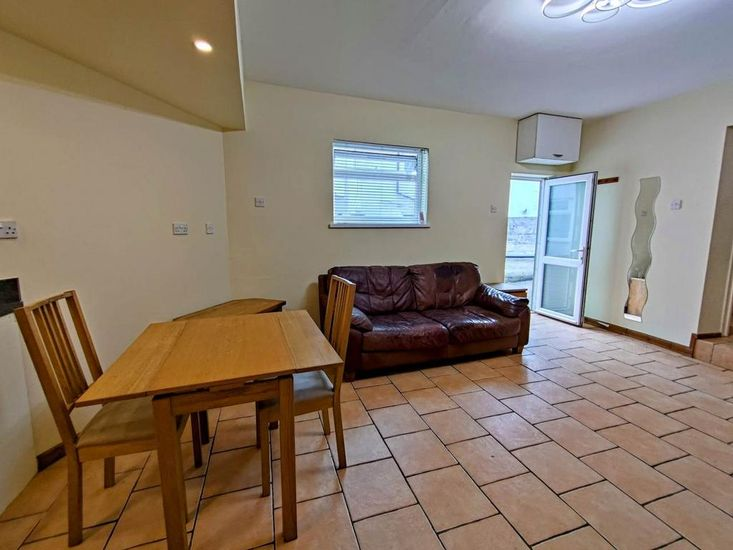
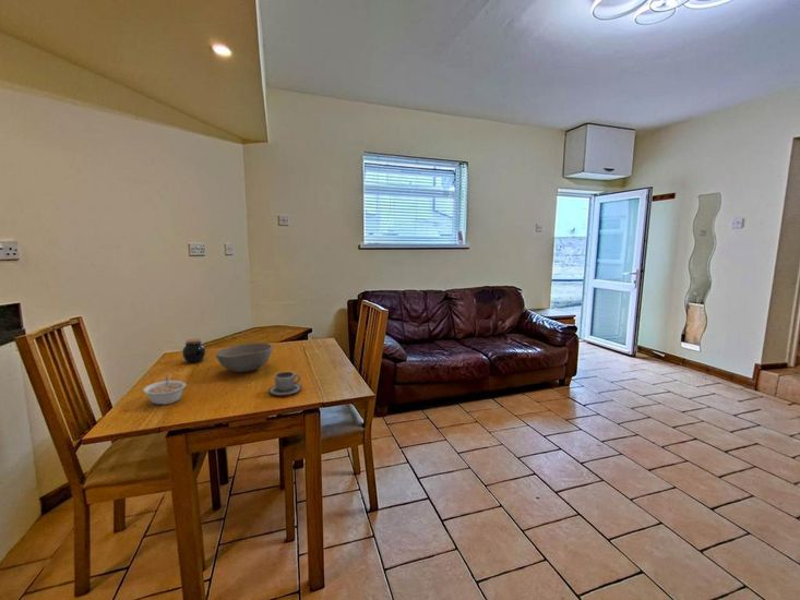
+ jar [181,337,206,364]
+ cup [267,371,302,397]
+ bowl [215,341,274,373]
+ legume [142,374,188,406]
